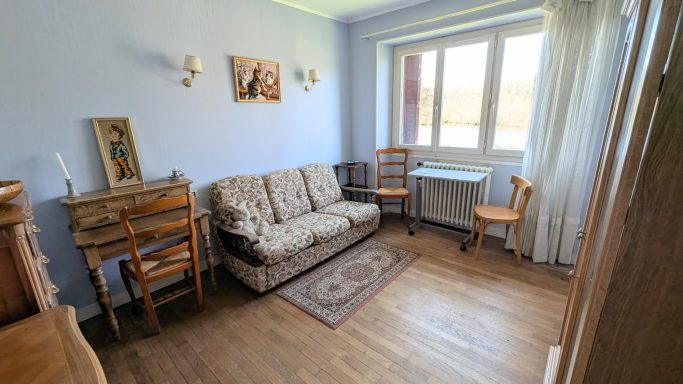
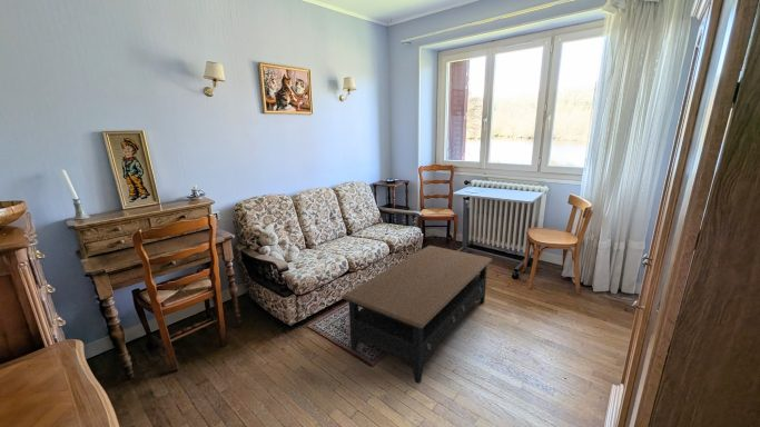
+ coffee table [340,245,494,385]
